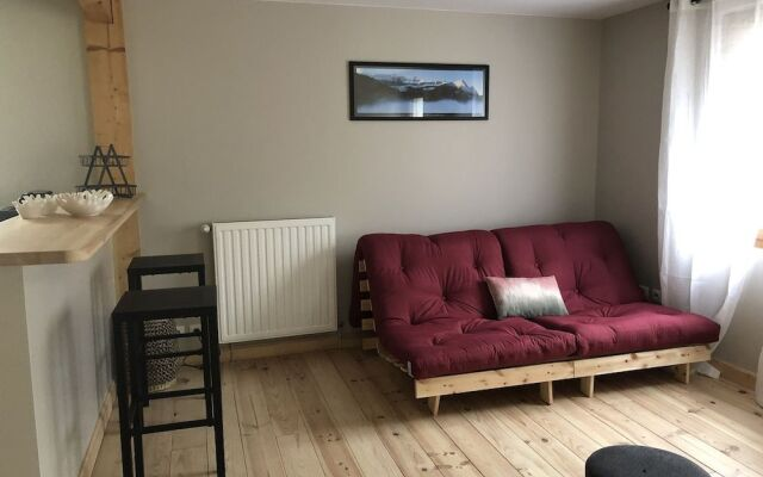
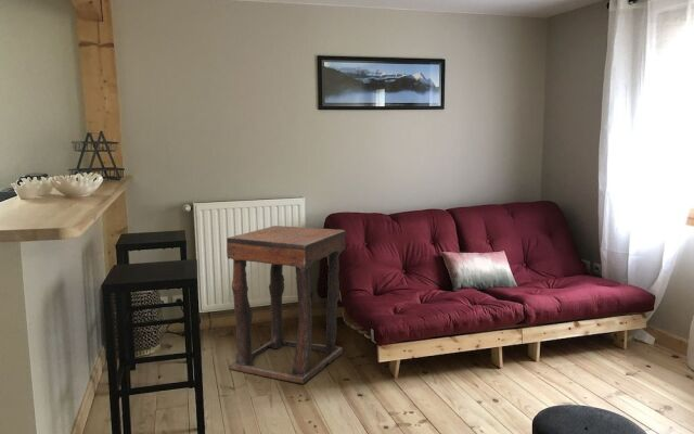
+ side table [226,225,347,385]
